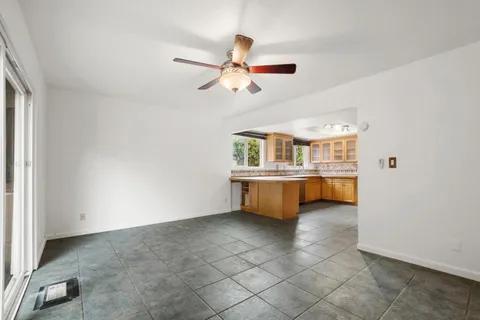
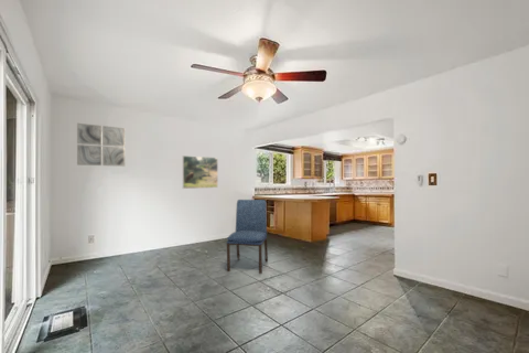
+ wall art [76,122,126,168]
+ dining chair [226,199,269,275]
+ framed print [182,154,219,190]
